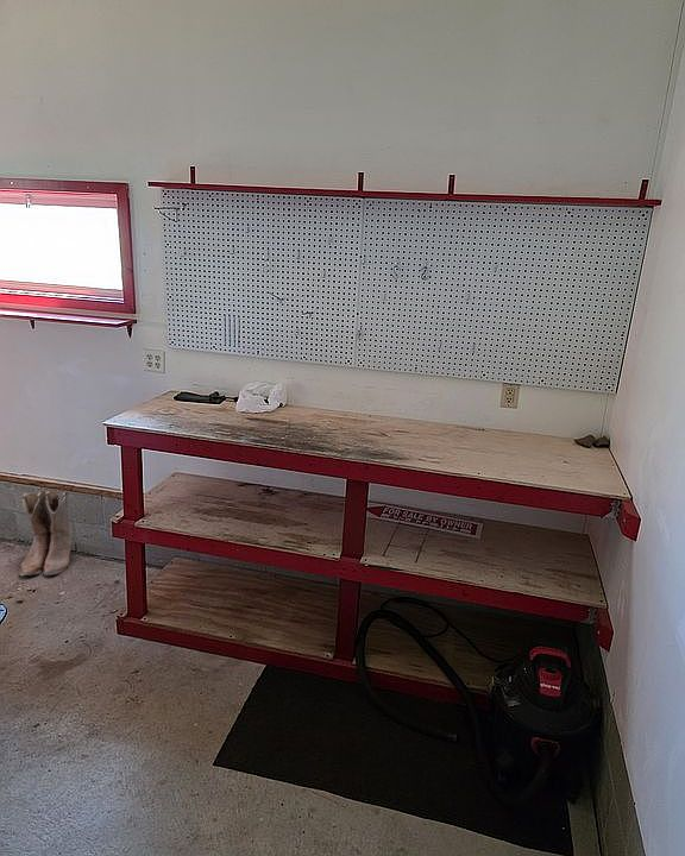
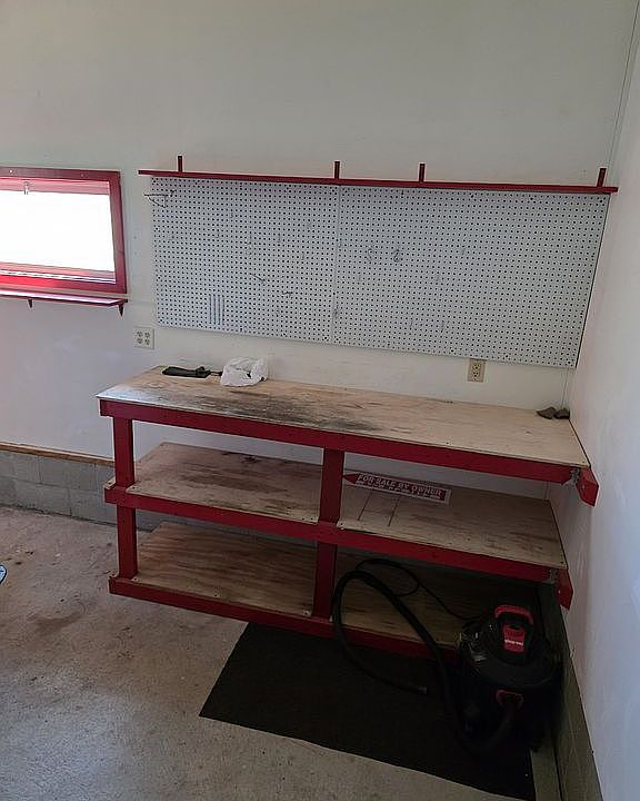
- boots [17,490,74,577]
